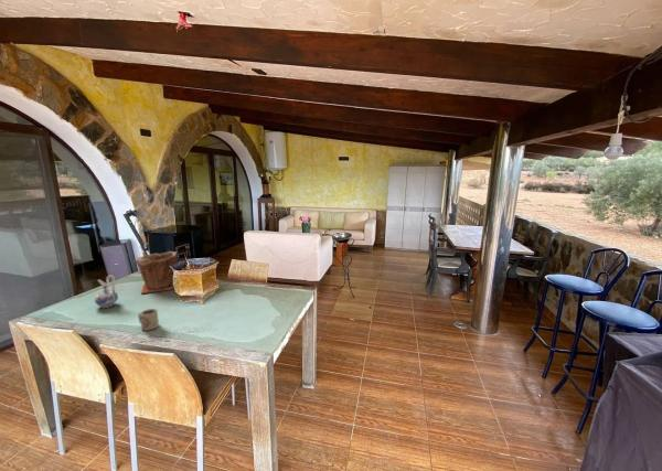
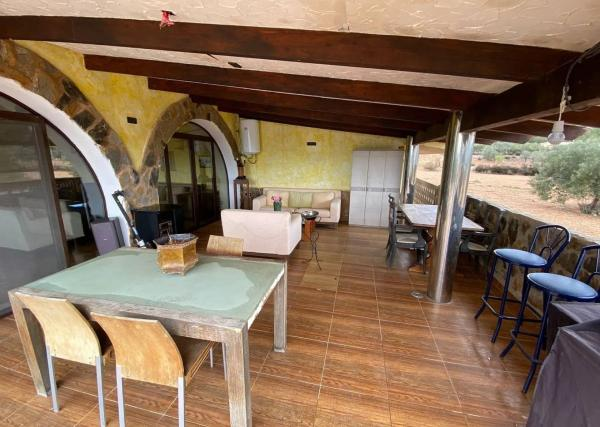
- cup [137,308,160,332]
- plant pot [135,250,179,295]
- ceramic pitcher [94,275,119,309]
